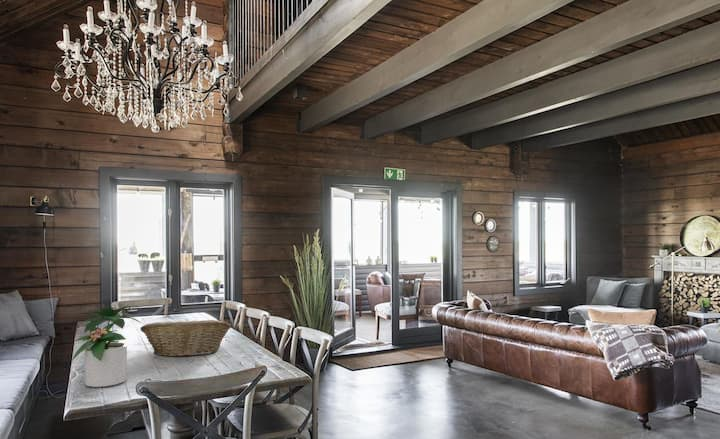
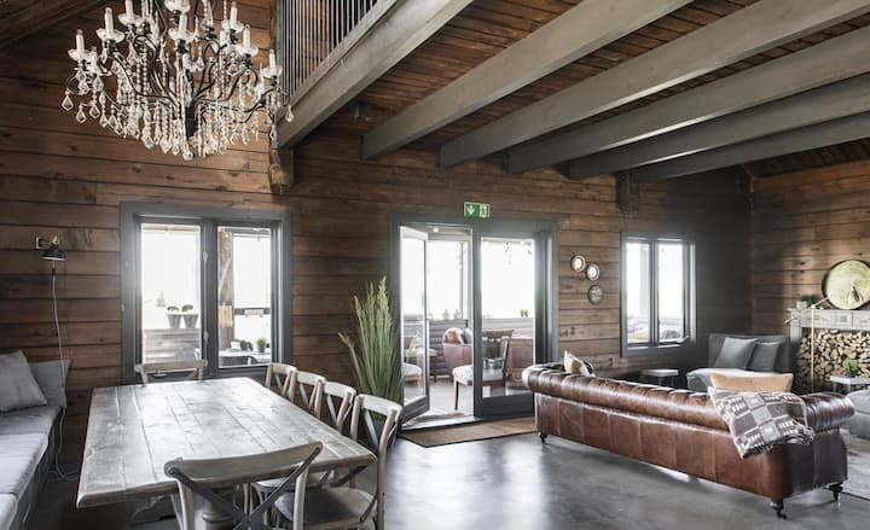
- fruit basket [139,318,231,358]
- potted plant [71,305,142,388]
